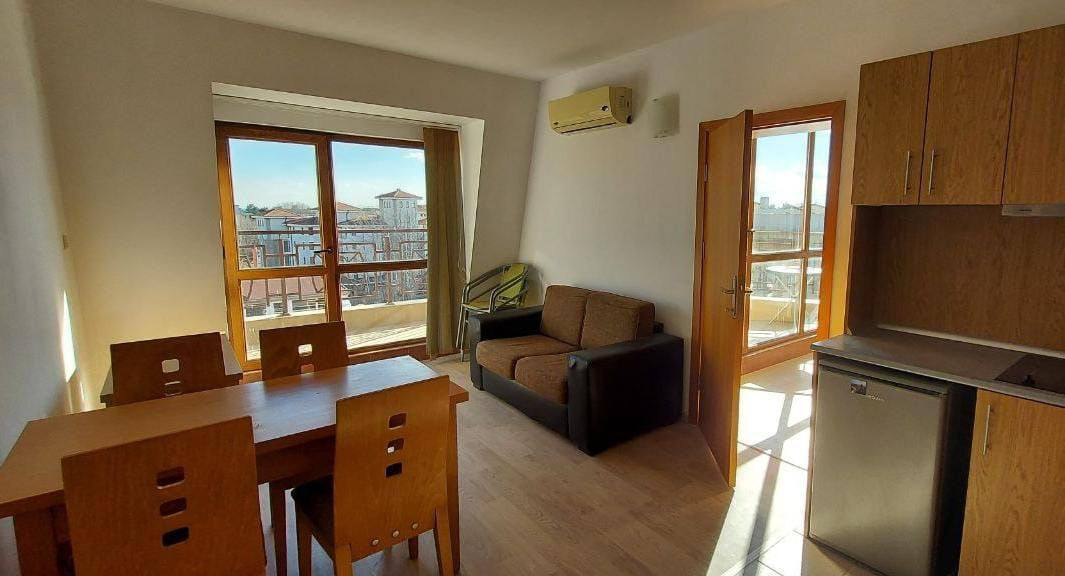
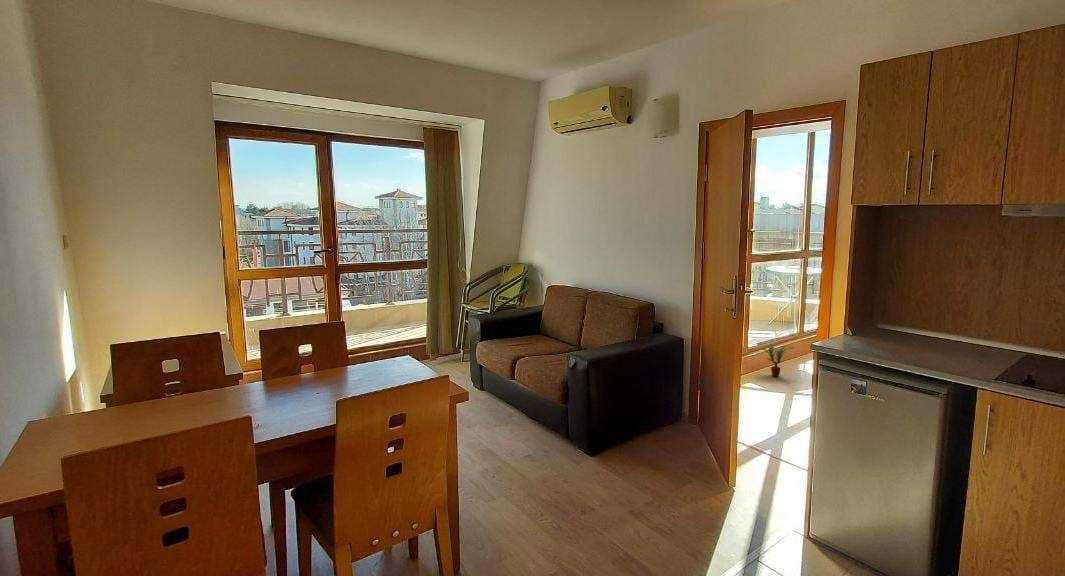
+ potted plant [761,343,795,377]
